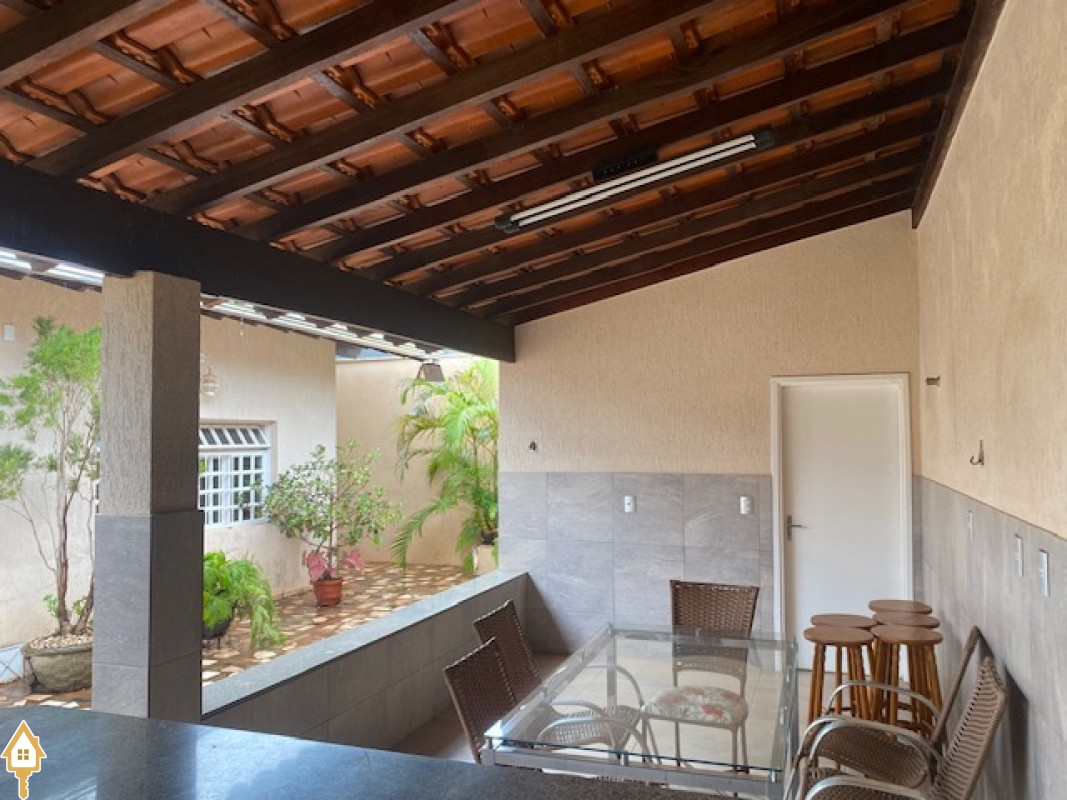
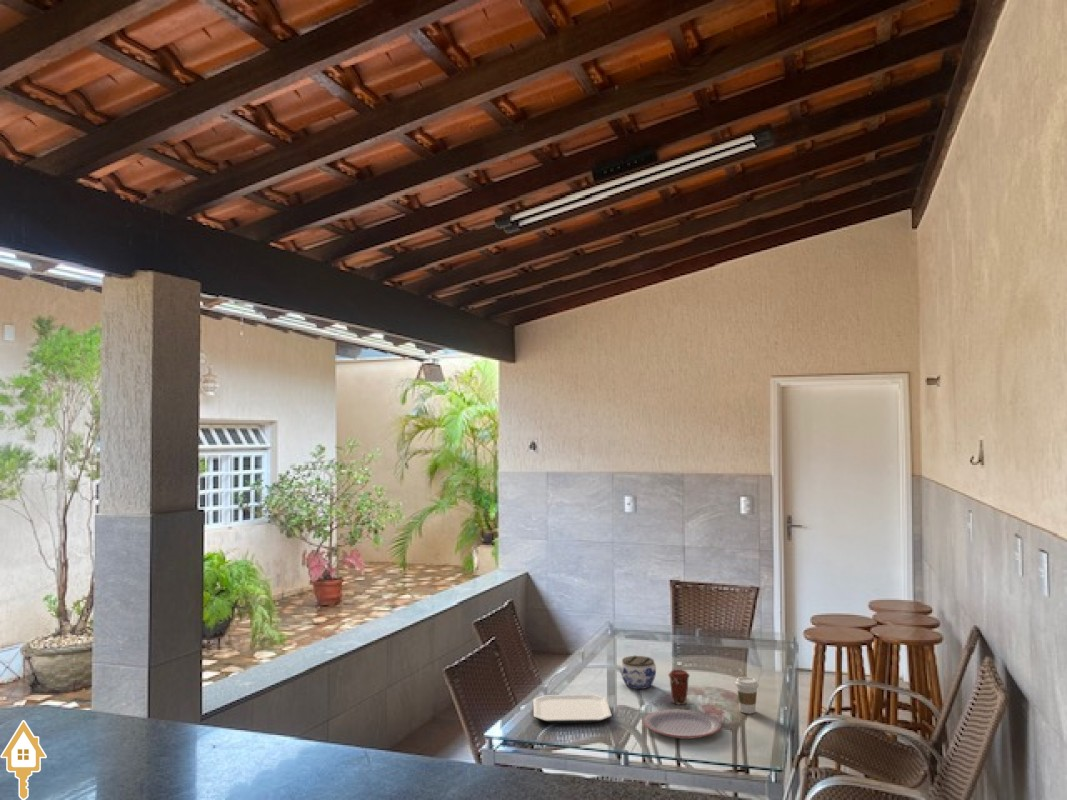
+ coffee cup [667,669,691,706]
+ plate [533,694,613,724]
+ plate [643,708,723,740]
+ coffee cup [734,676,760,715]
+ jar [619,655,657,690]
